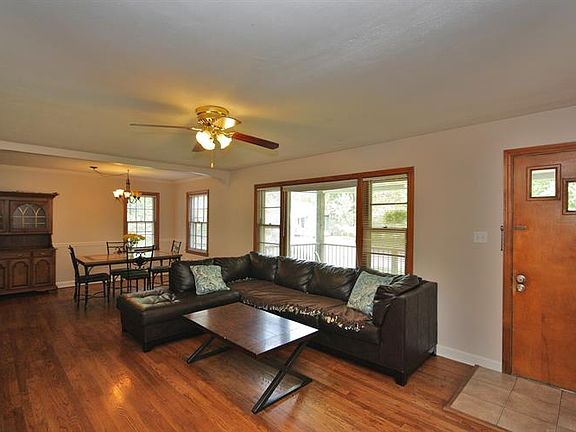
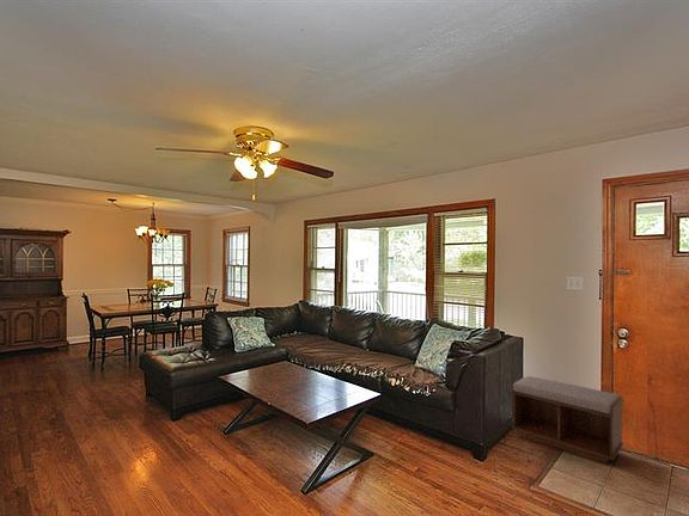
+ bench [511,375,624,465]
